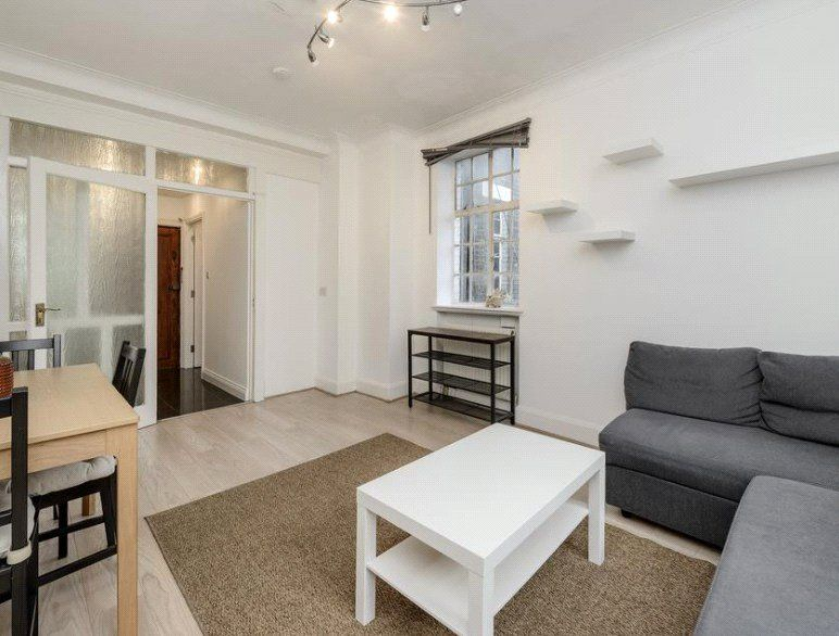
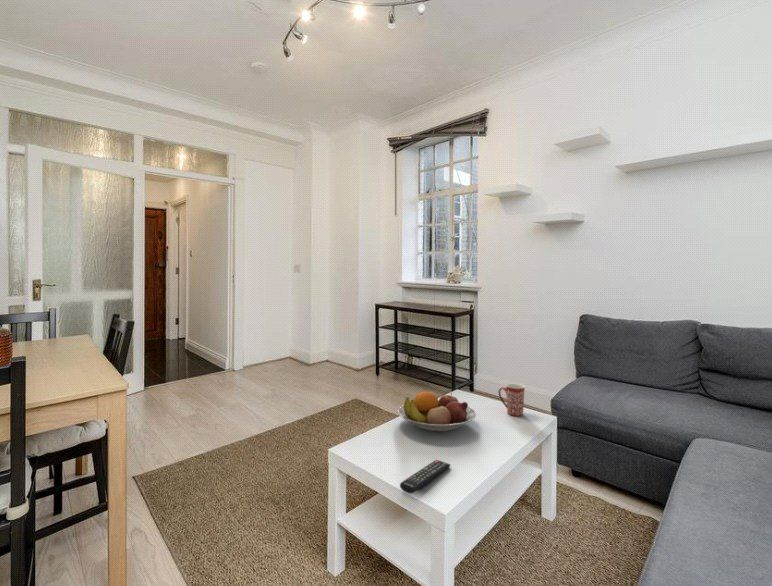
+ remote control [399,459,451,495]
+ mug [497,383,526,417]
+ fruit bowl [397,391,477,432]
